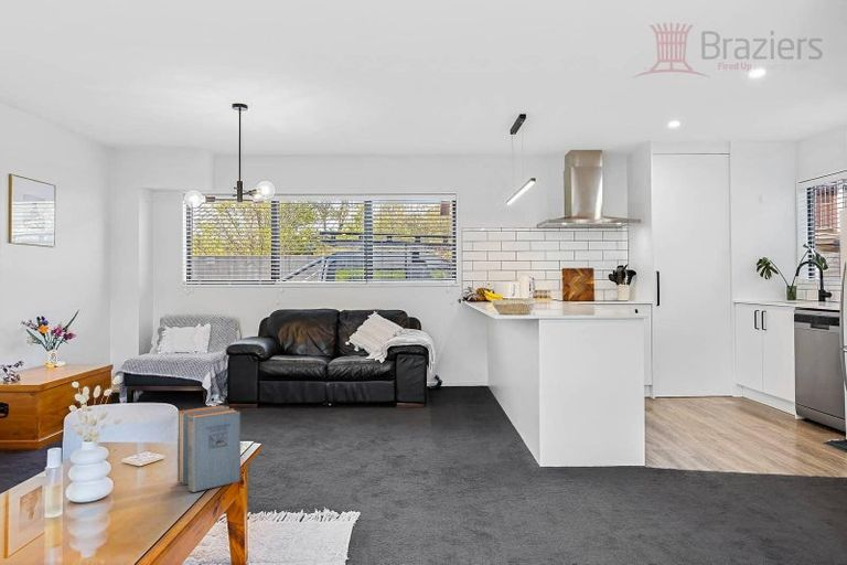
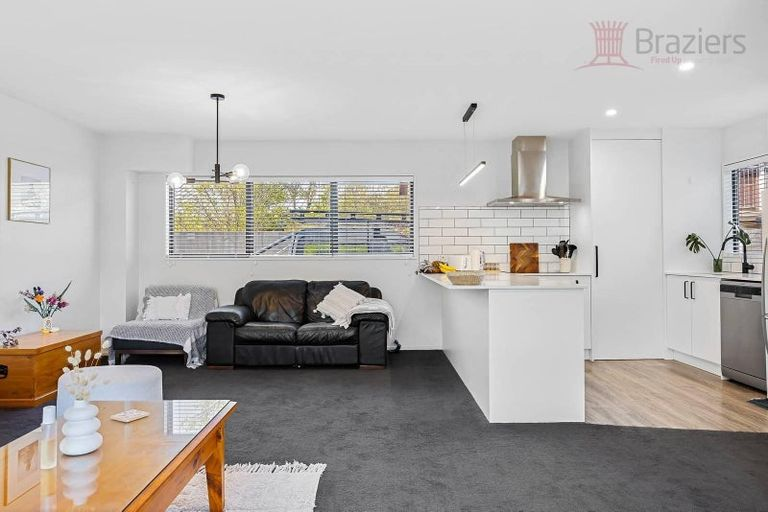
- book [176,404,242,493]
